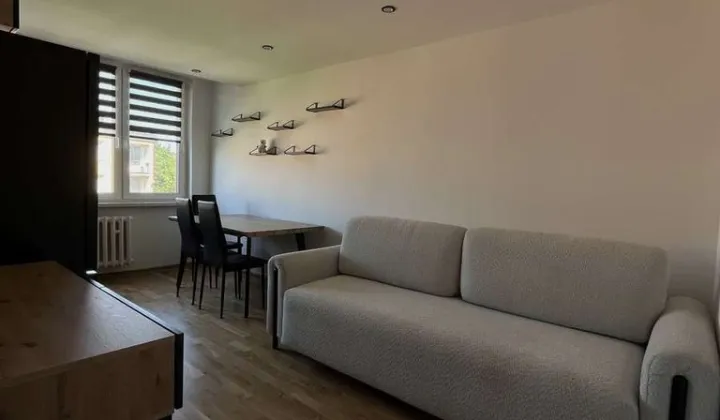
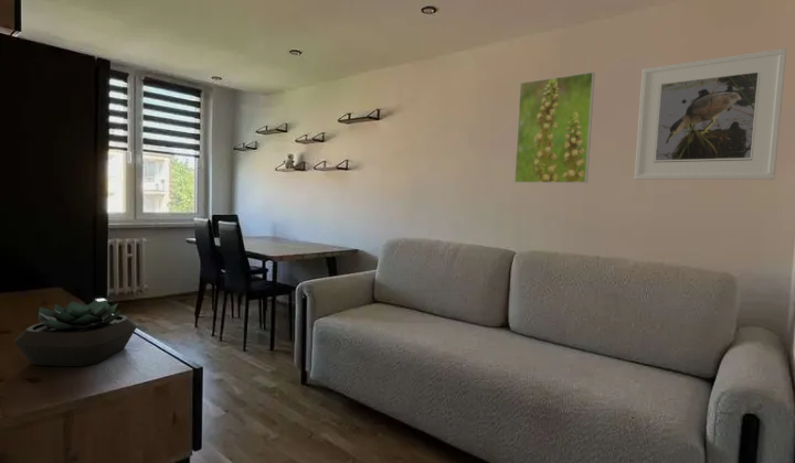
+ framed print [513,71,596,184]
+ succulent plant [13,299,138,367]
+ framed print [634,47,787,181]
